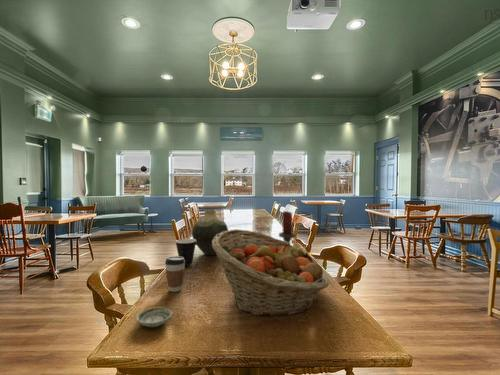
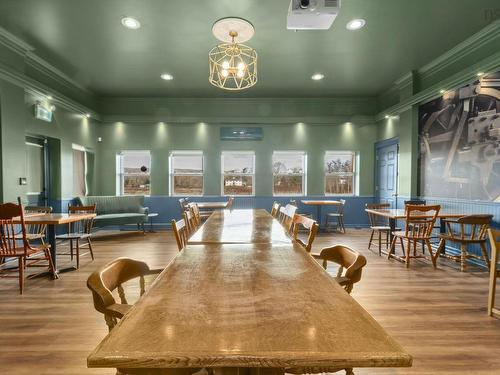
- fruit basket [212,228,329,317]
- saucer [135,306,173,328]
- vase [191,209,229,256]
- candle holder [278,210,297,244]
- coffee cup [164,255,186,293]
- mug [175,238,197,267]
